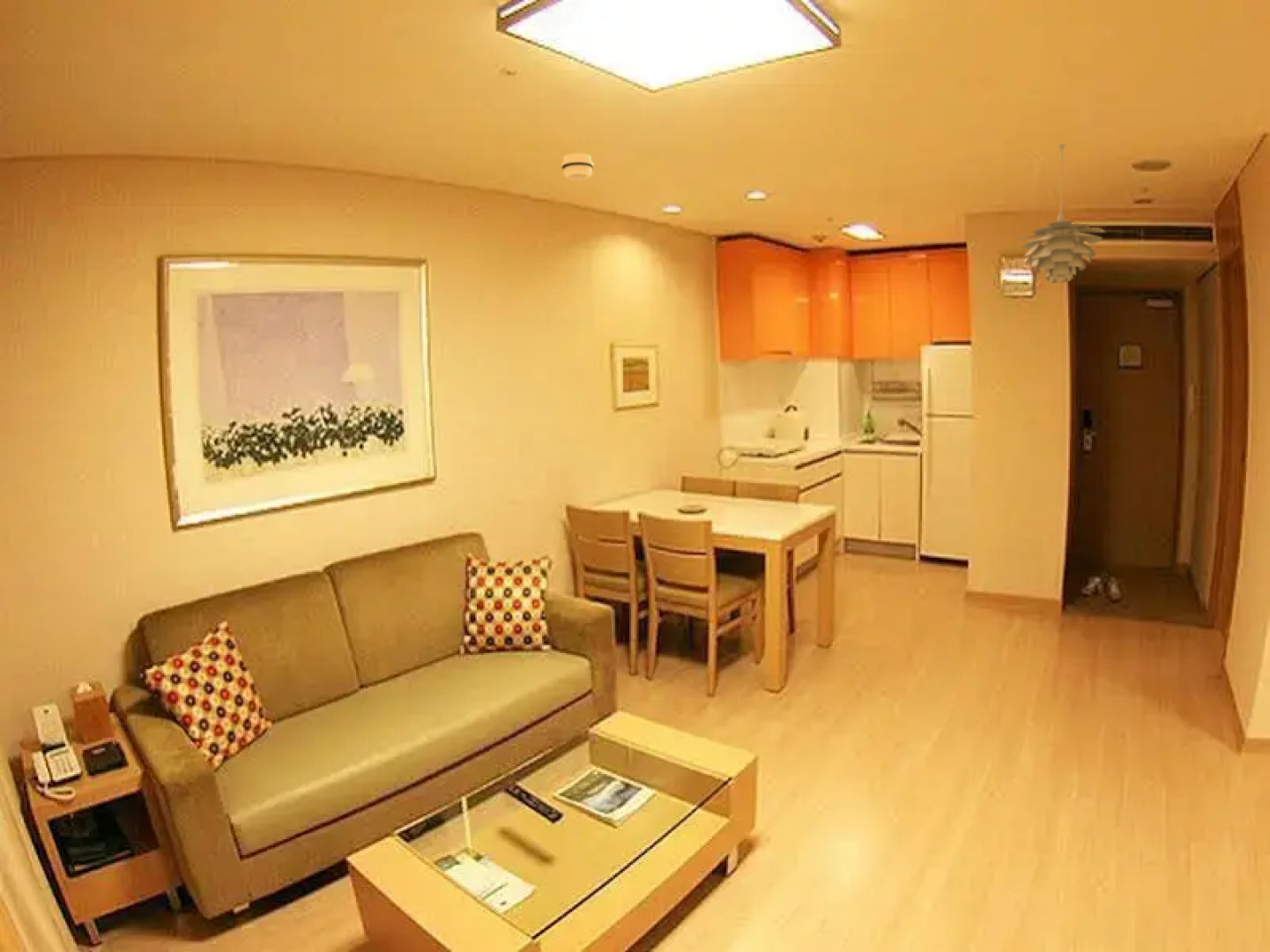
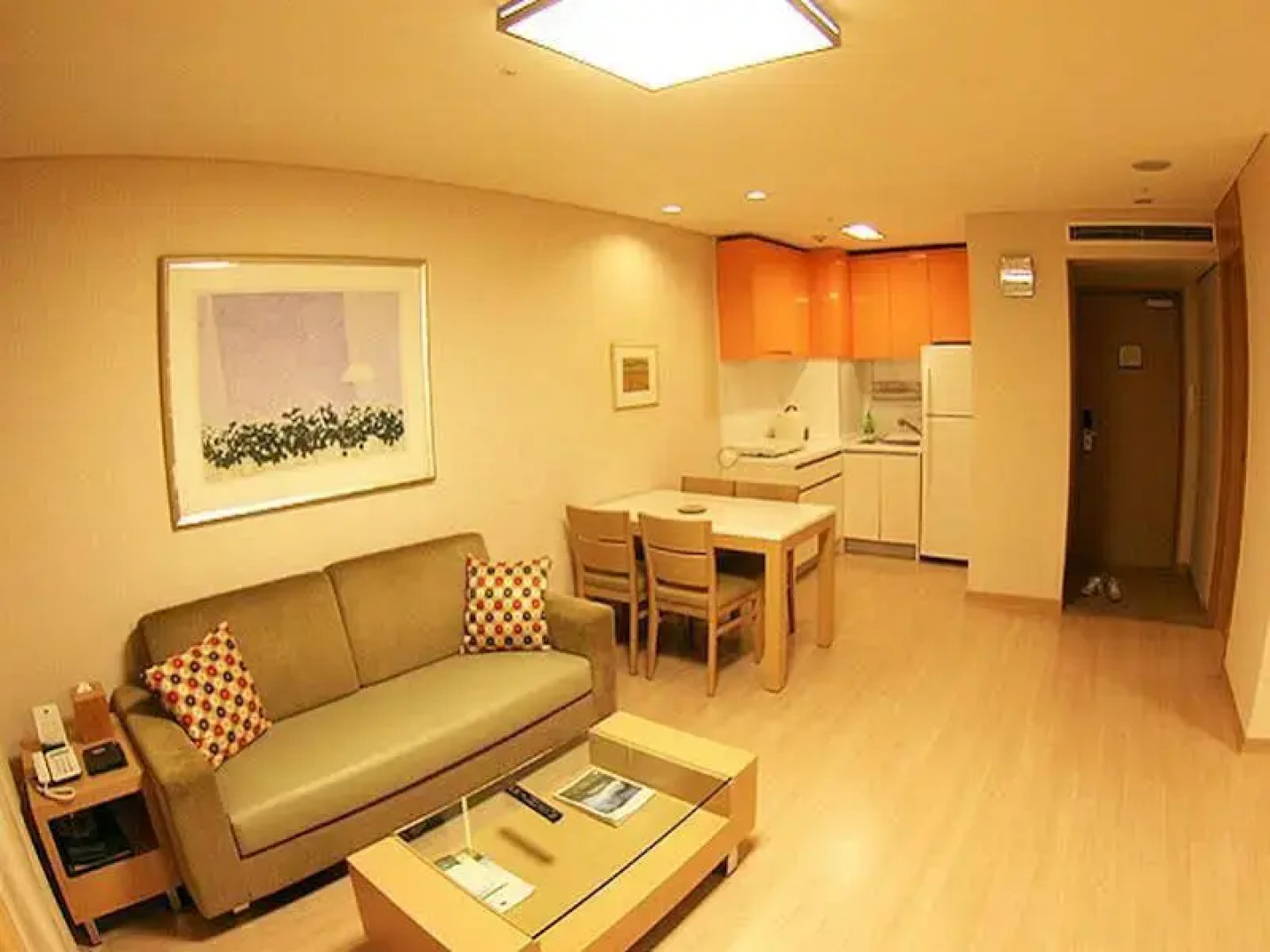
- pendant light [1018,143,1106,284]
- smoke detector [561,152,595,181]
